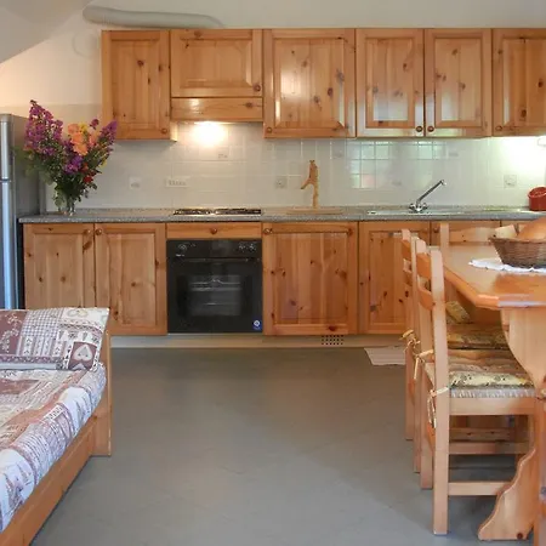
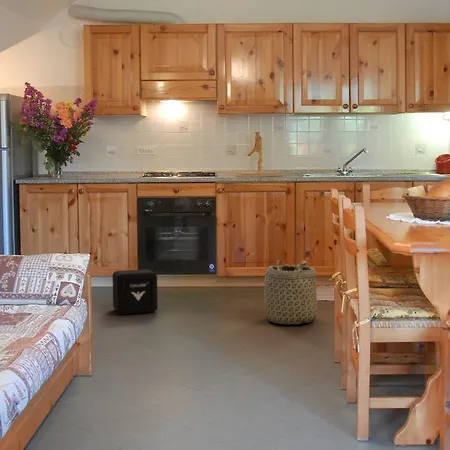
+ basket [263,259,318,325]
+ air purifier [112,268,159,315]
